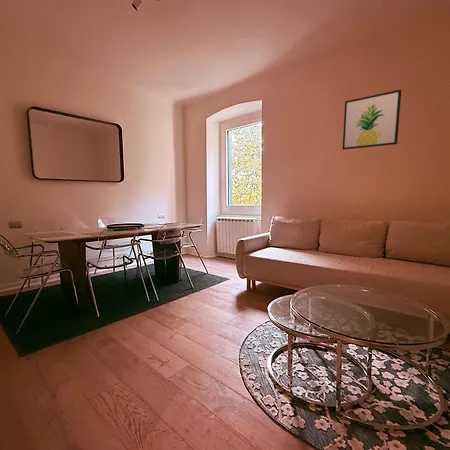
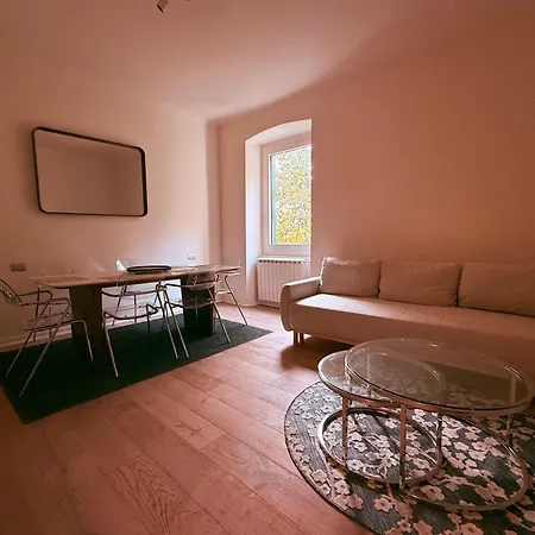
- wall art [342,89,402,151]
